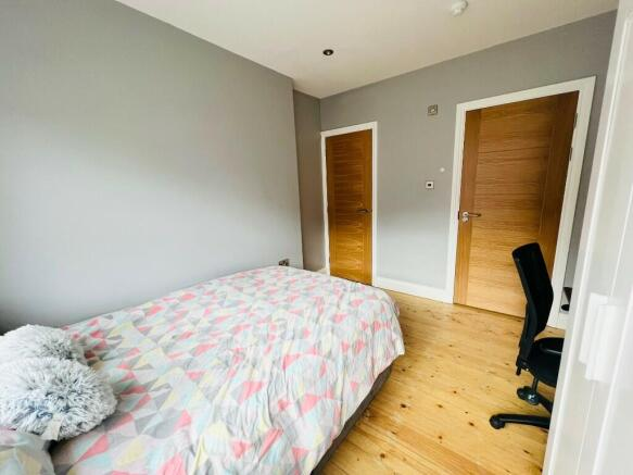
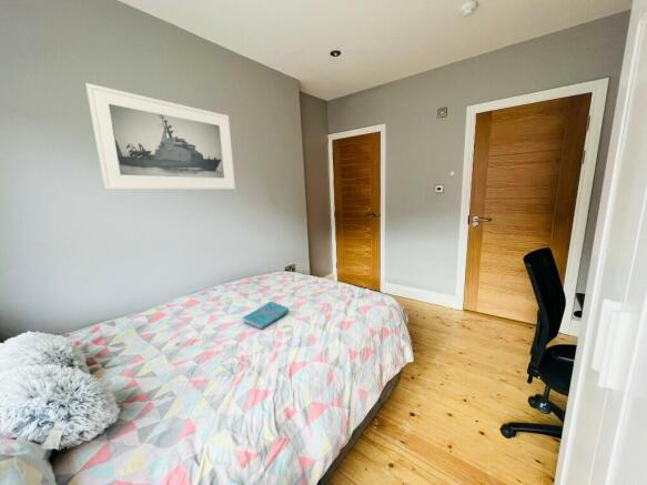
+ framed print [84,82,236,191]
+ cover [242,301,290,331]
